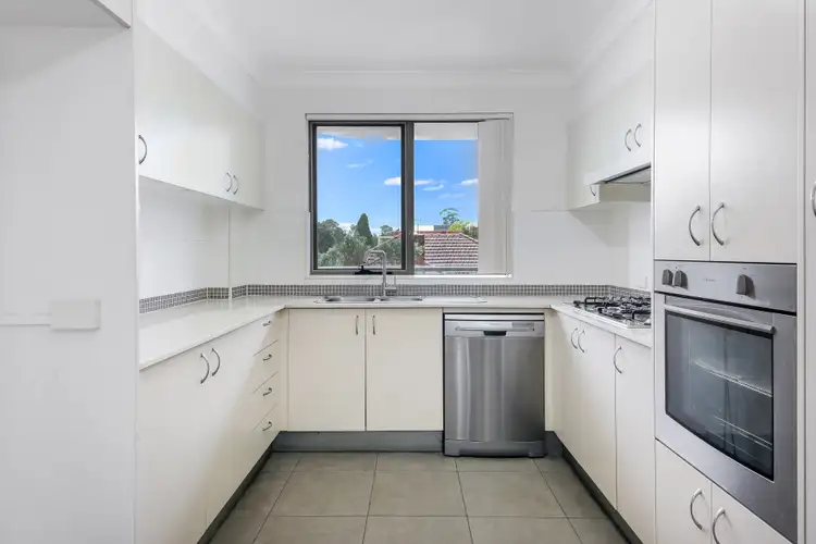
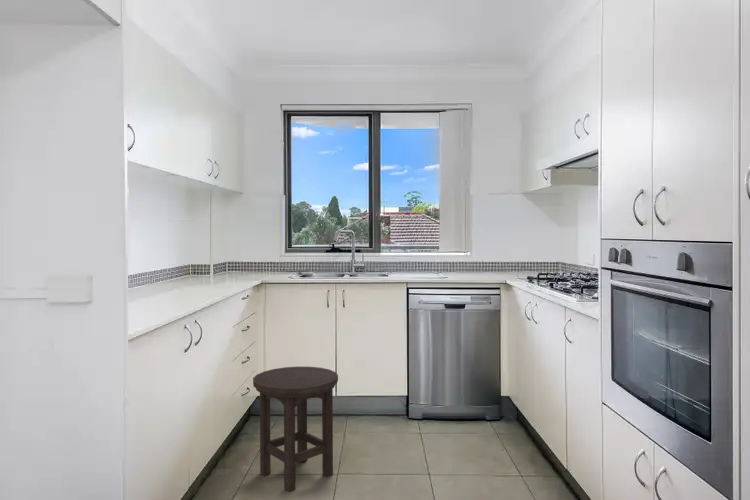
+ stool [252,366,339,493]
